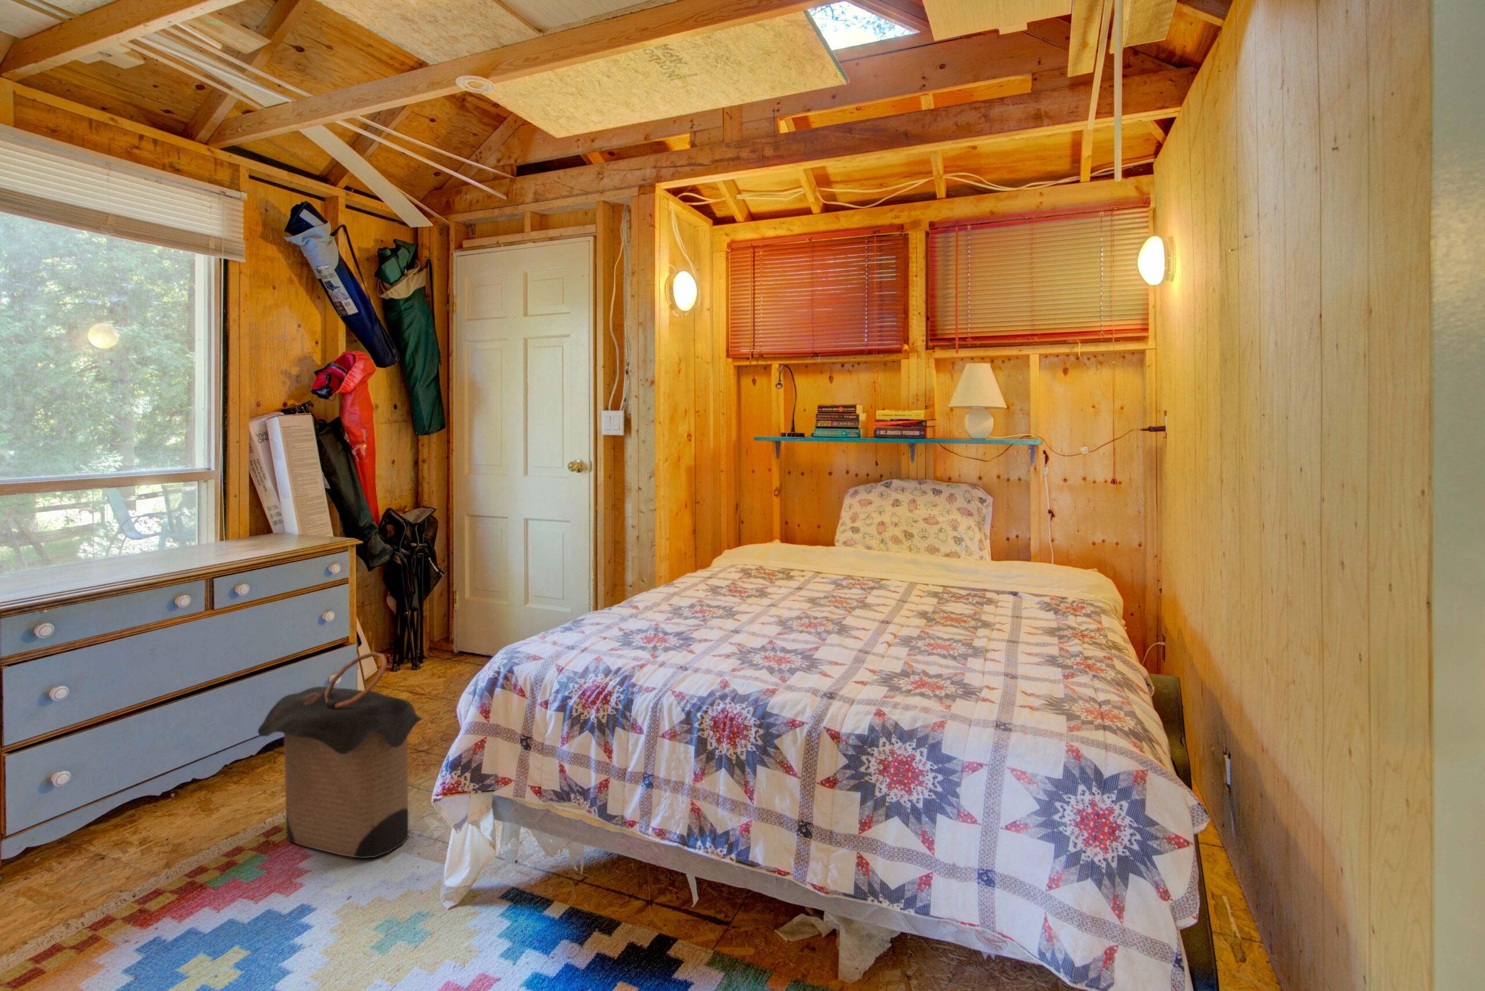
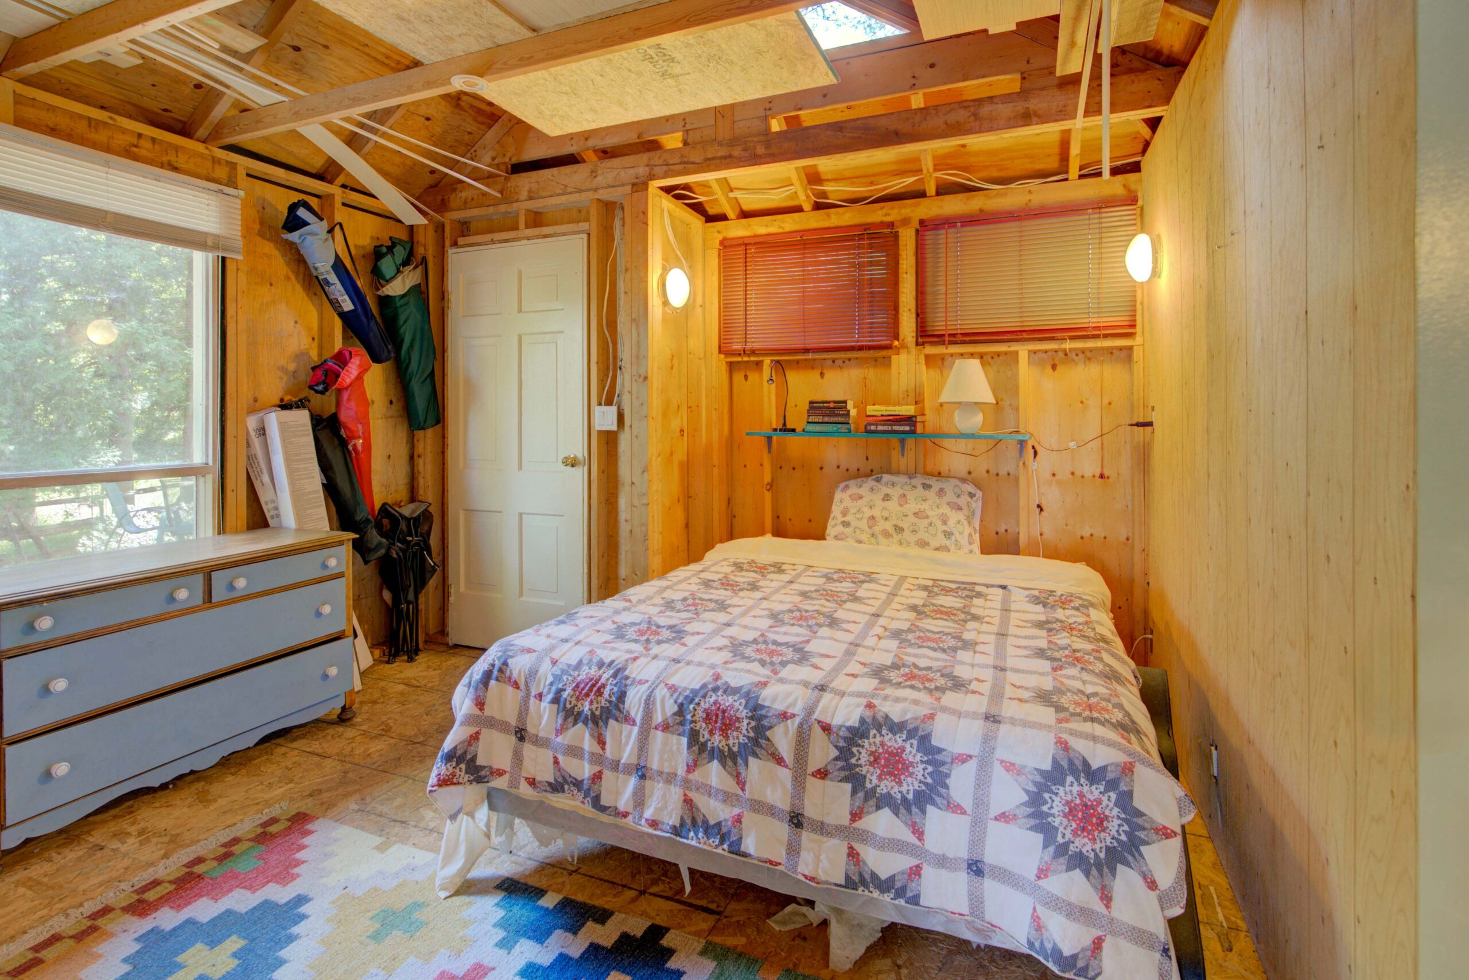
- laundry hamper [257,651,427,858]
